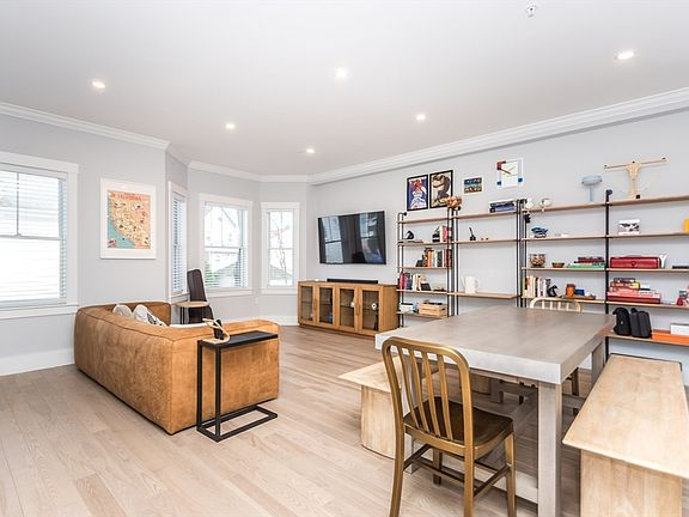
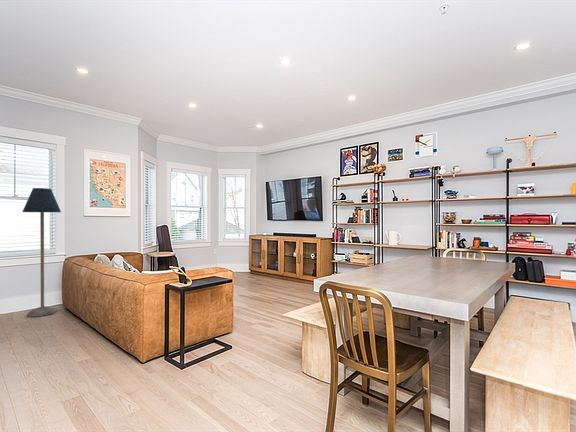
+ floor lamp [22,187,62,318]
